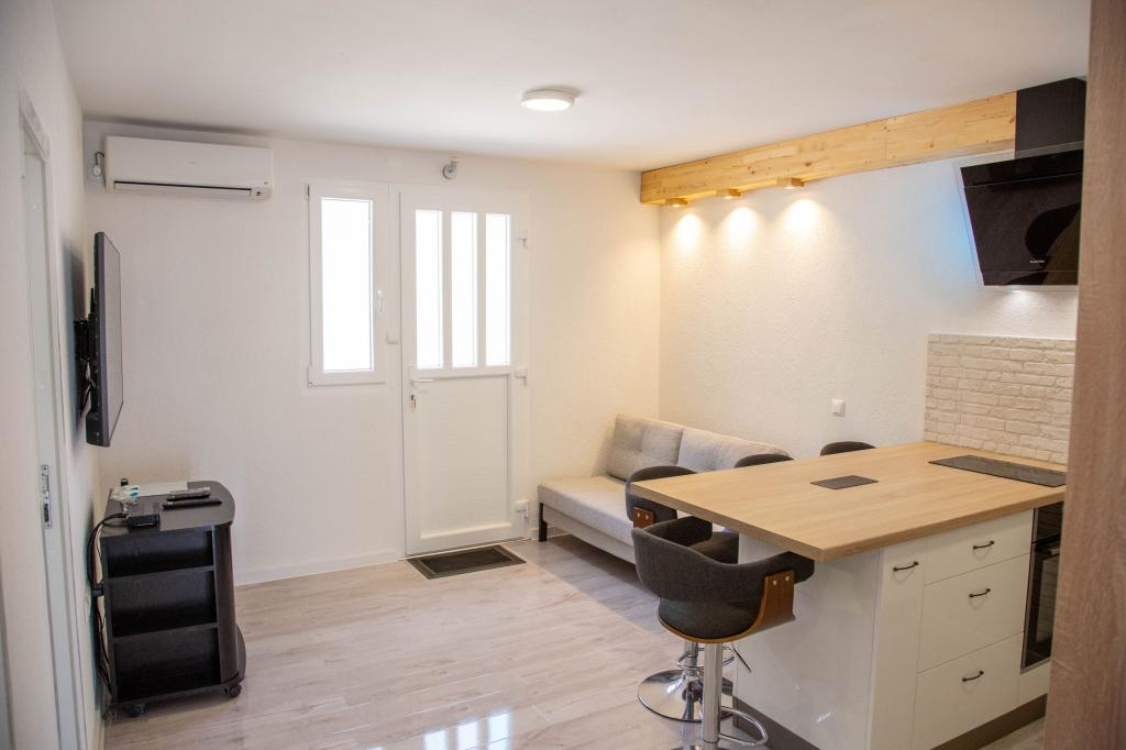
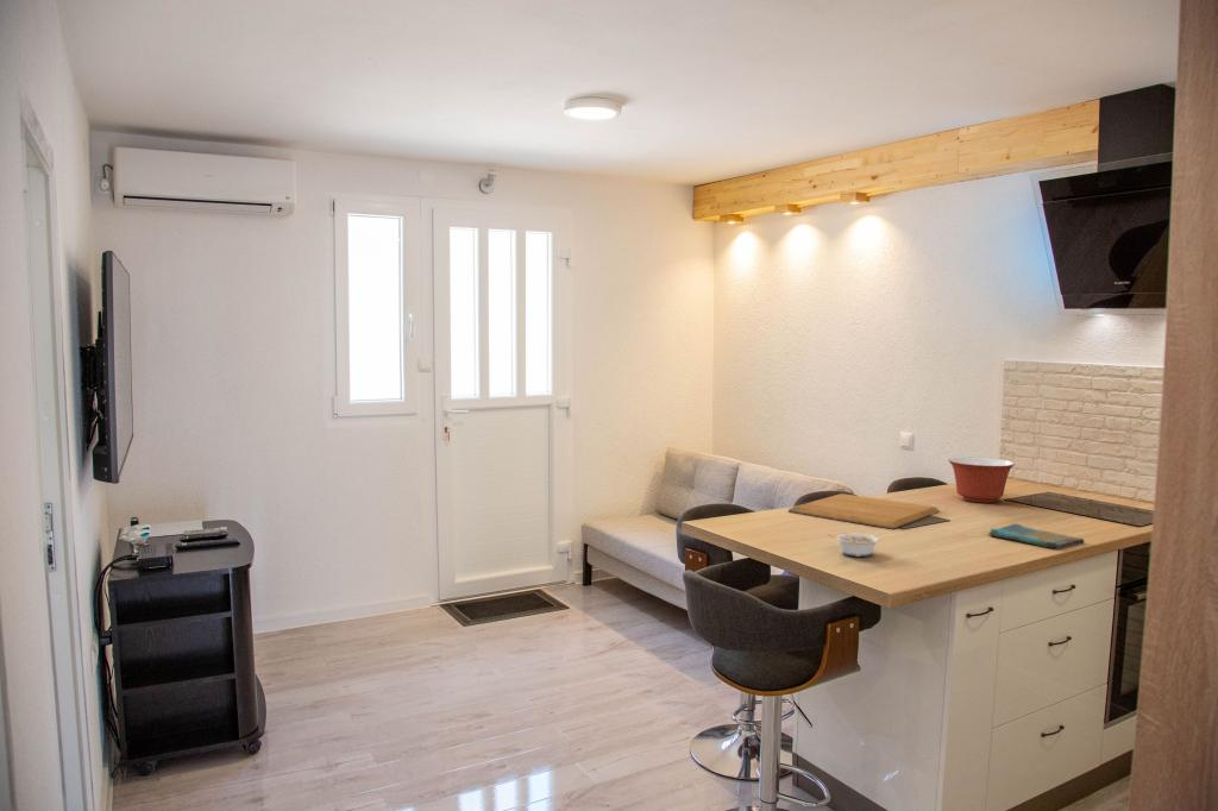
+ mixing bowl [947,457,1016,504]
+ chopping board [787,492,941,530]
+ dish towel [987,522,1086,551]
+ legume [825,532,880,558]
